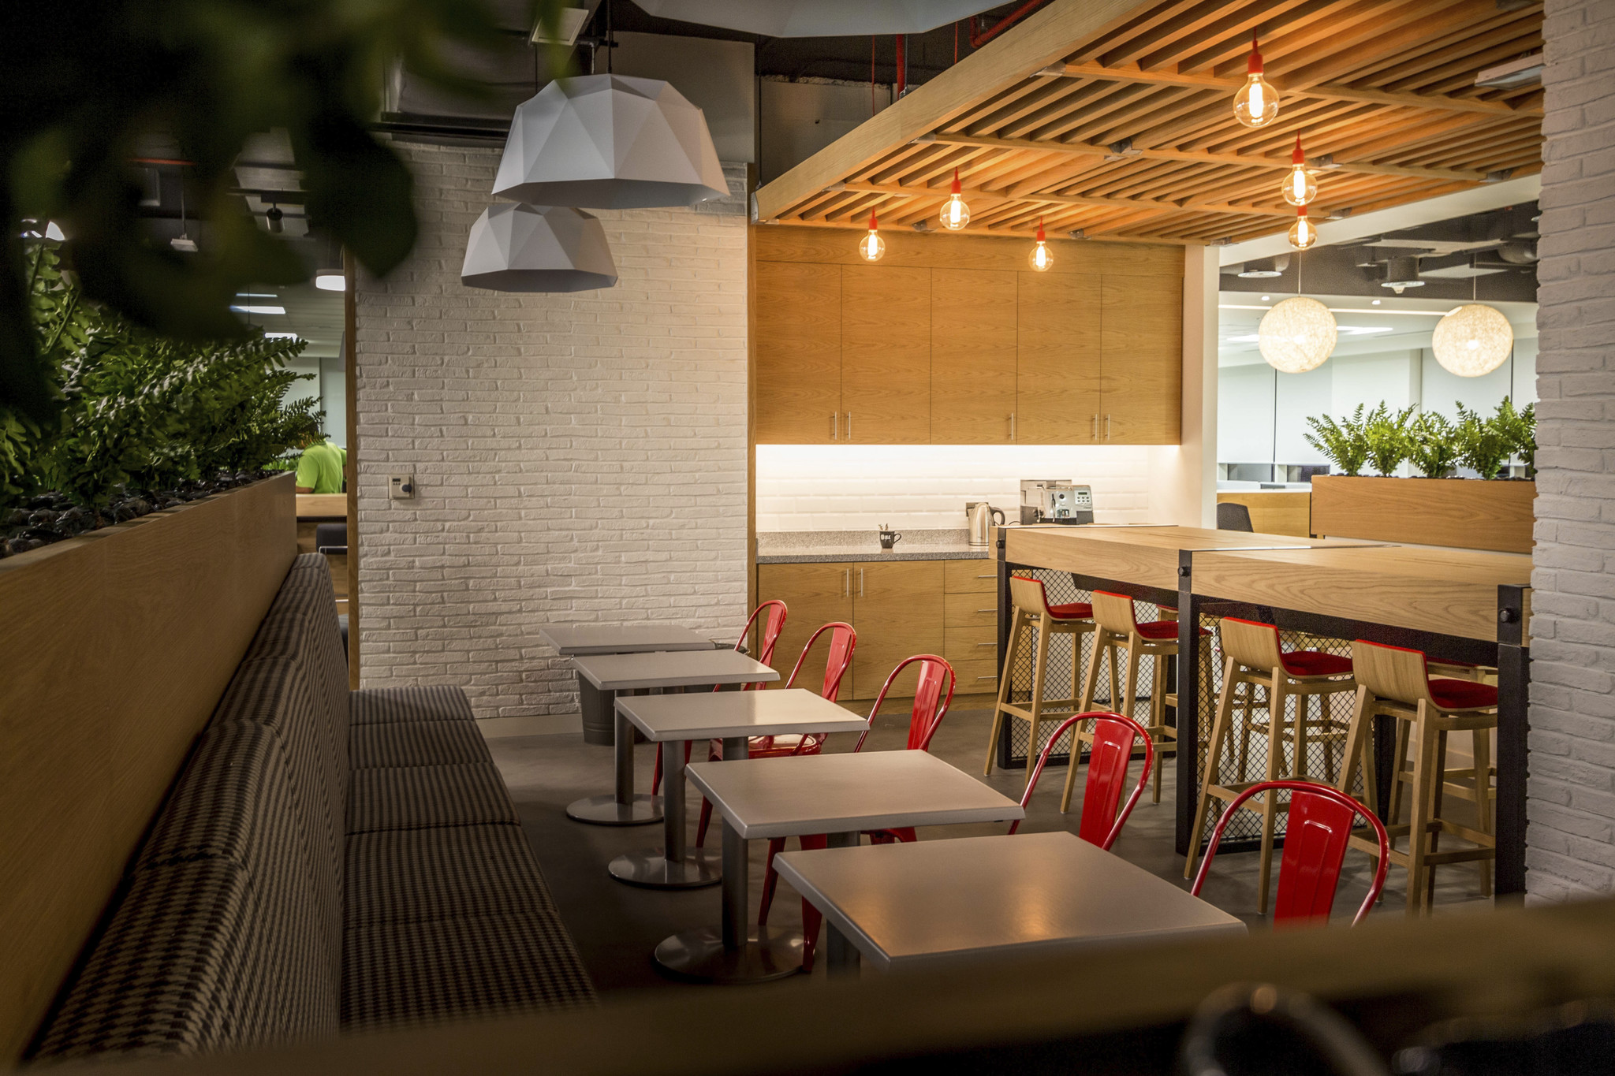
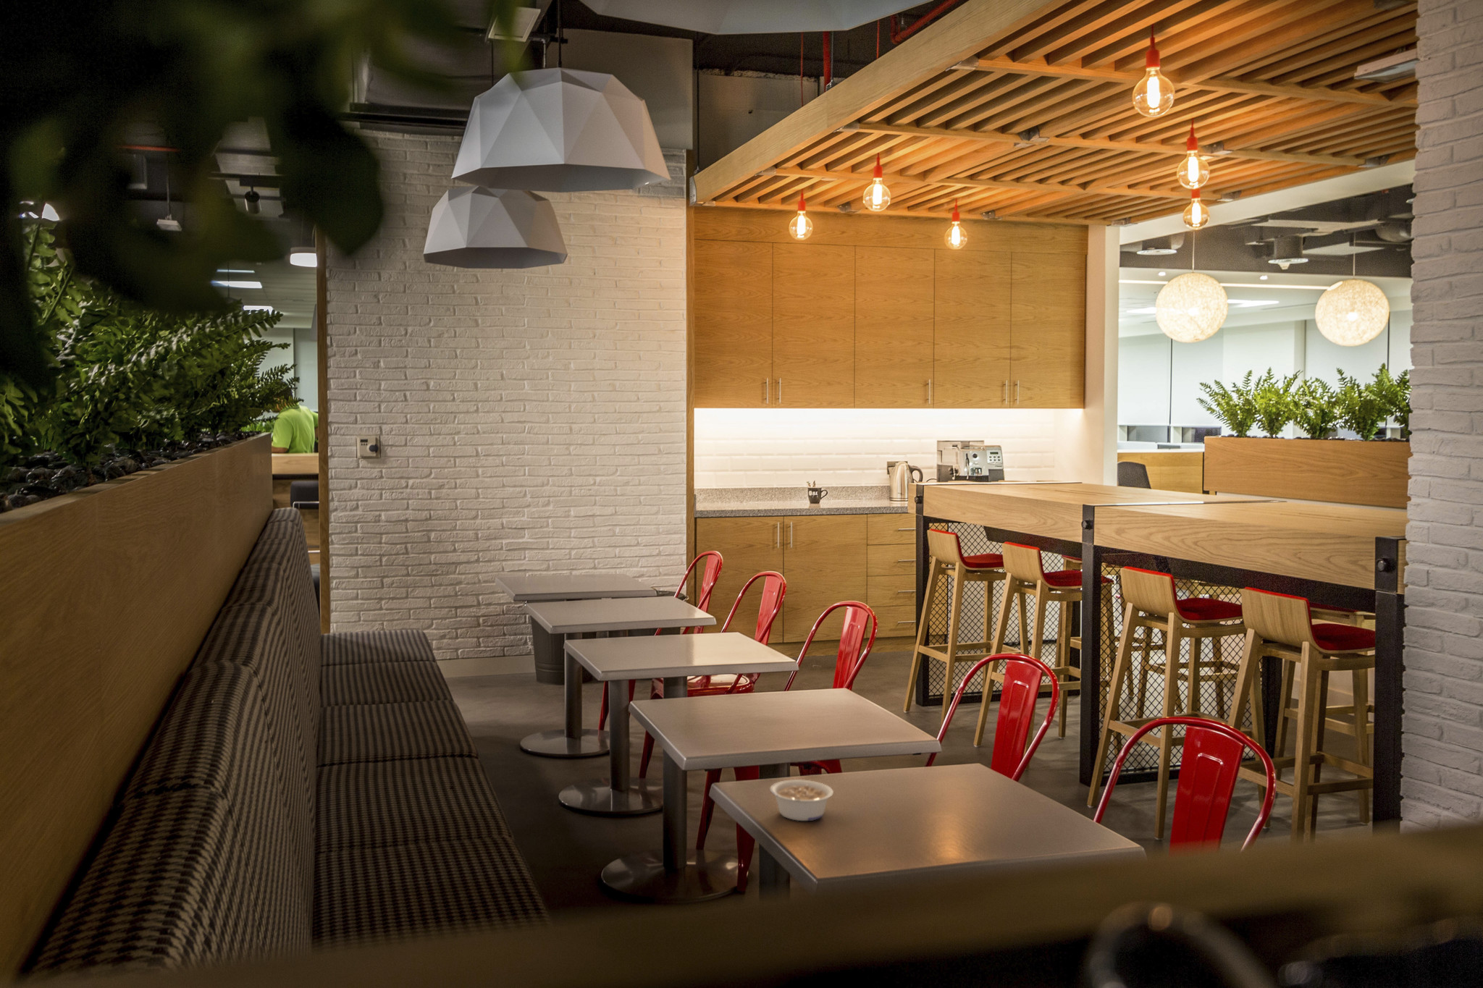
+ legume [769,778,835,821]
